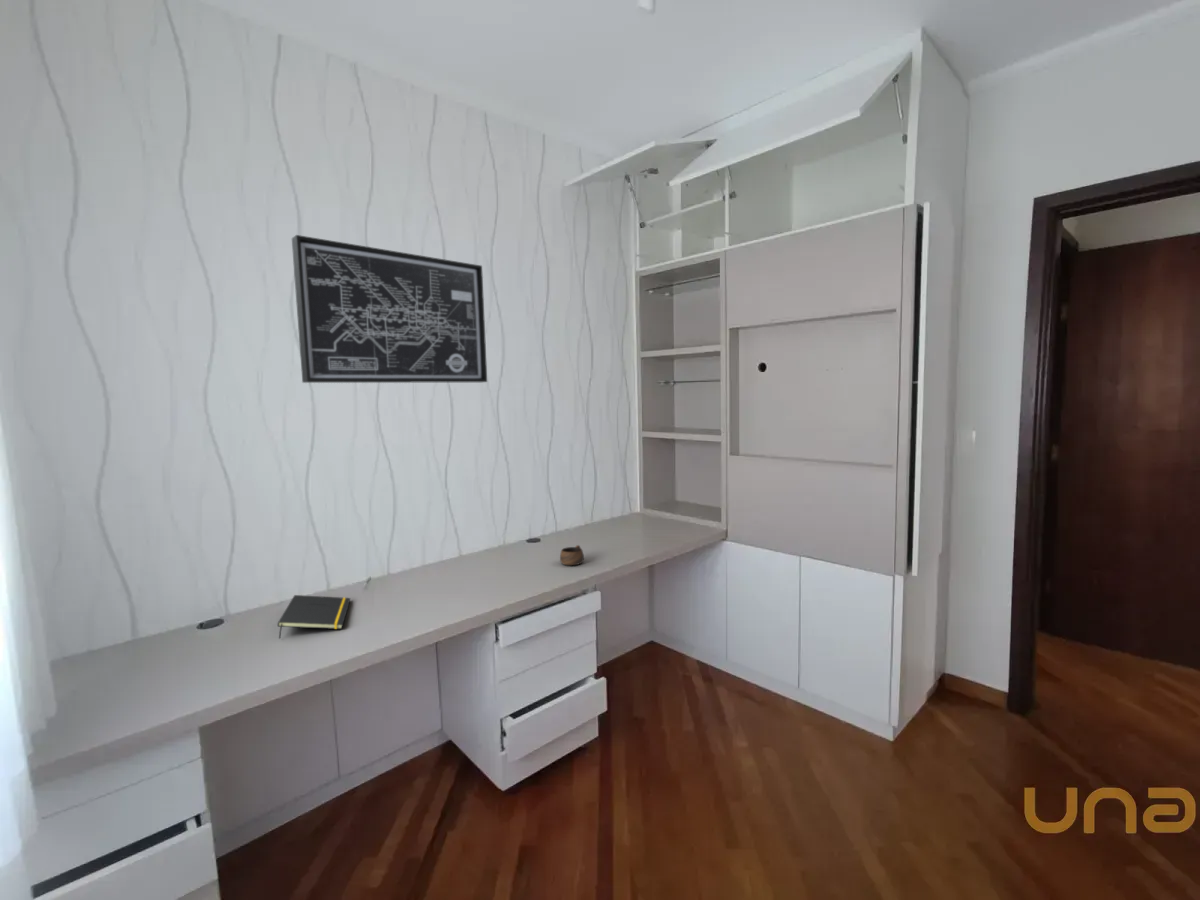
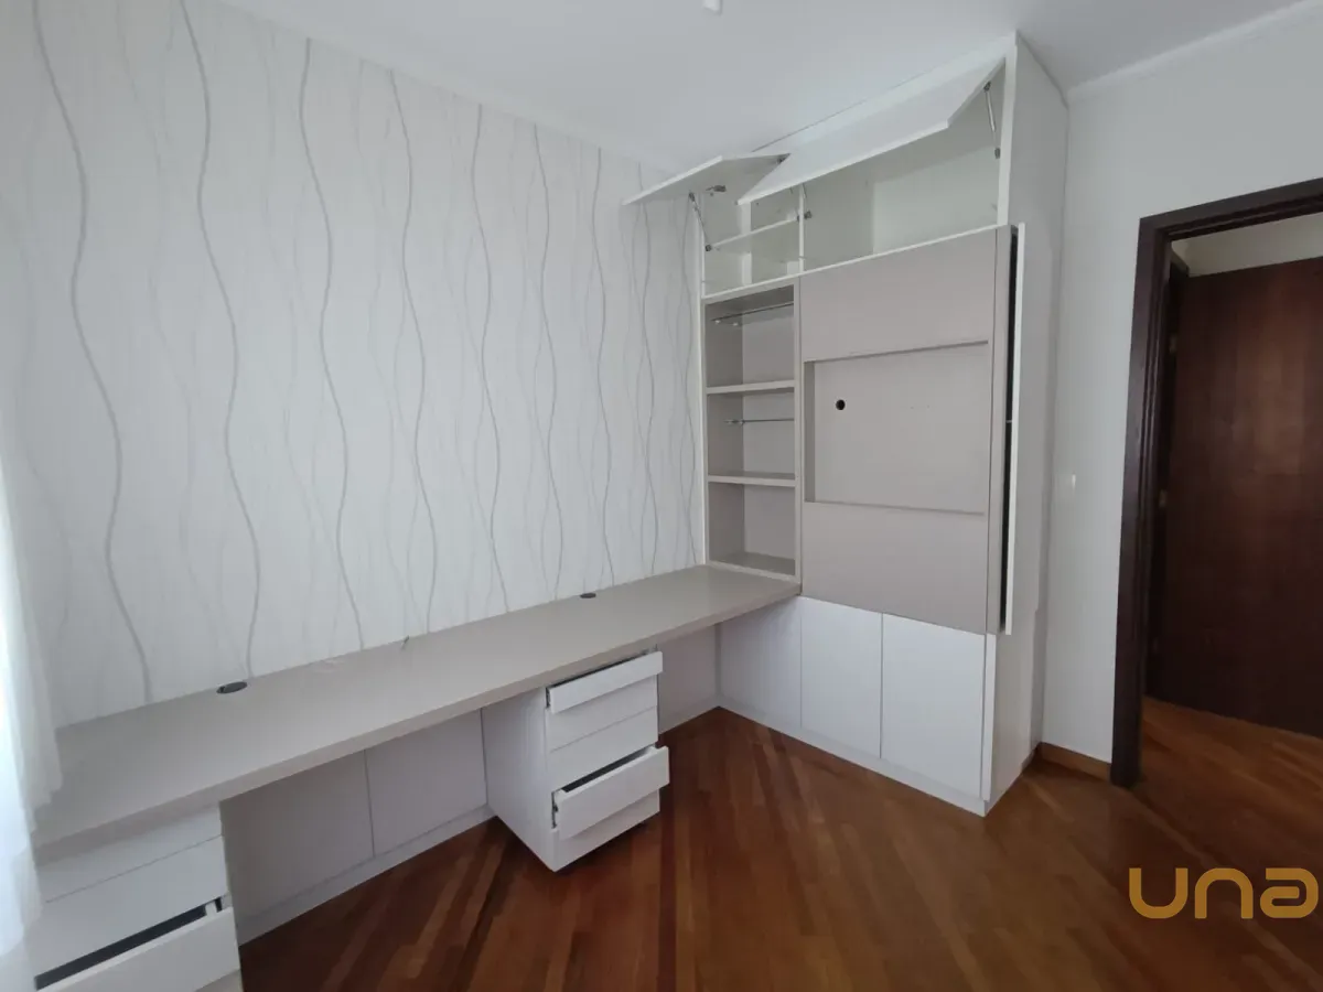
- cup [559,544,585,566]
- notepad [276,594,351,640]
- wall art [291,234,488,384]
